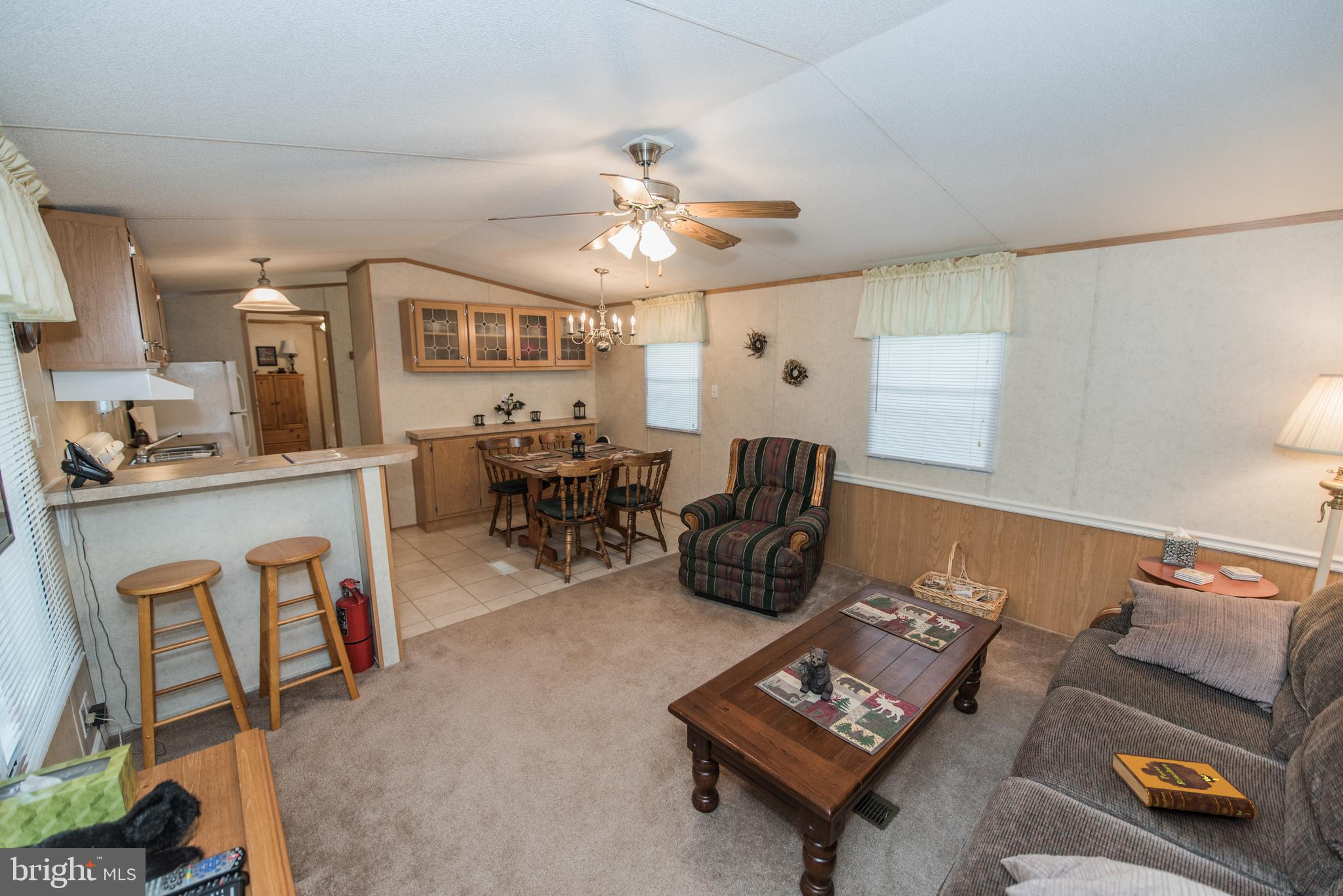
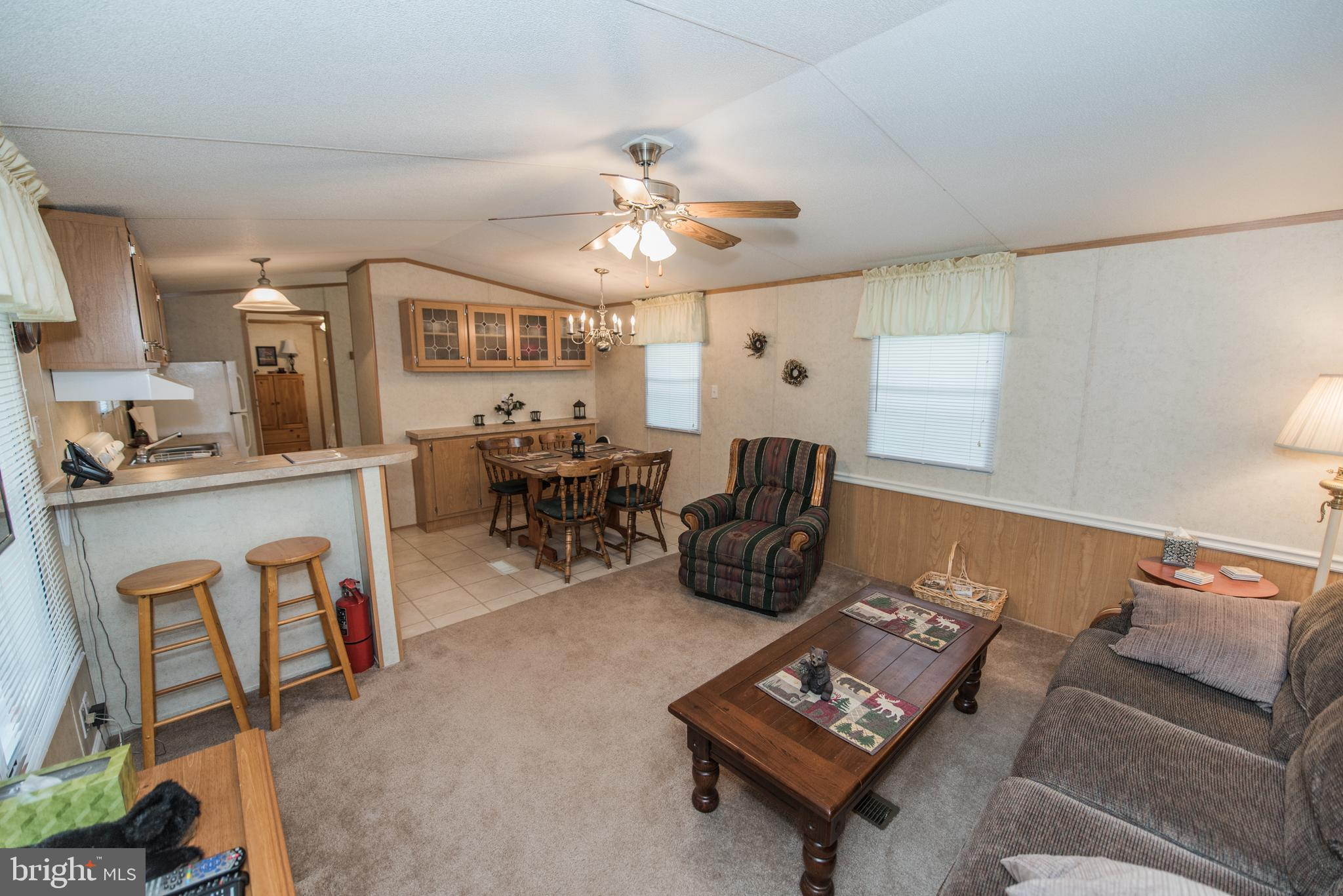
- hardback book [1110,752,1258,820]
